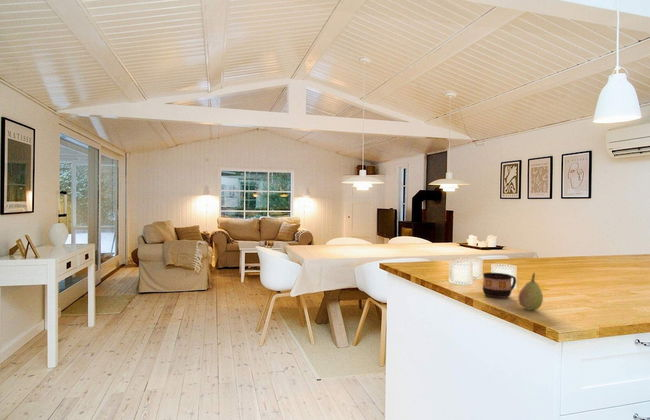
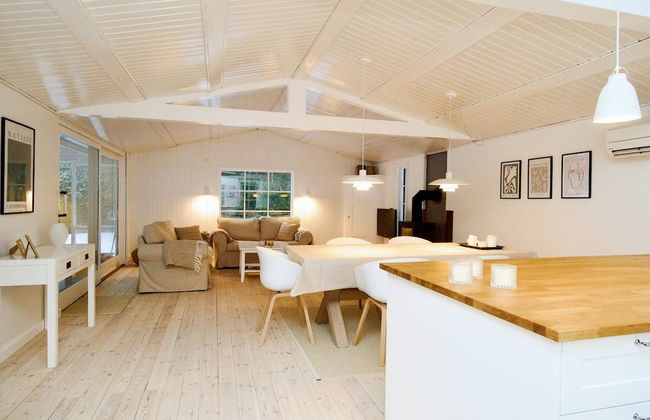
- fruit [517,272,544,311]
- cup [482,272,517,299]
